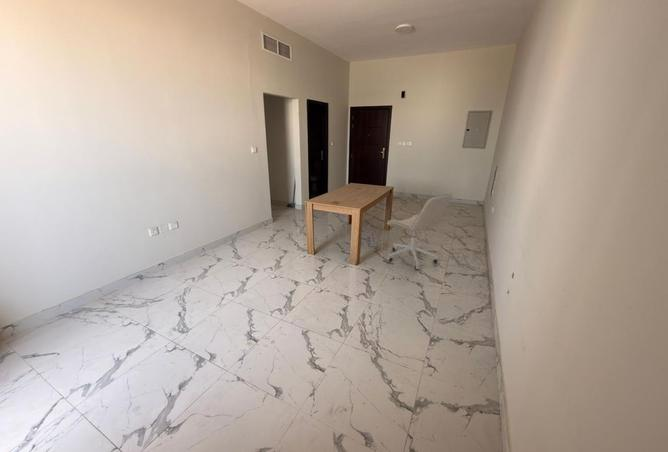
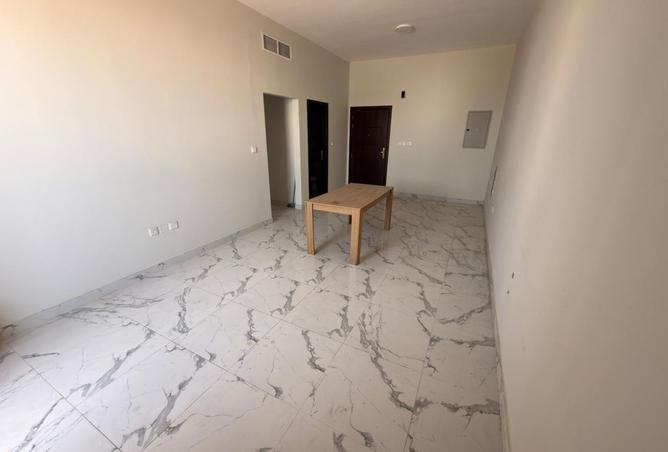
- office chair [386,193,453,271]
